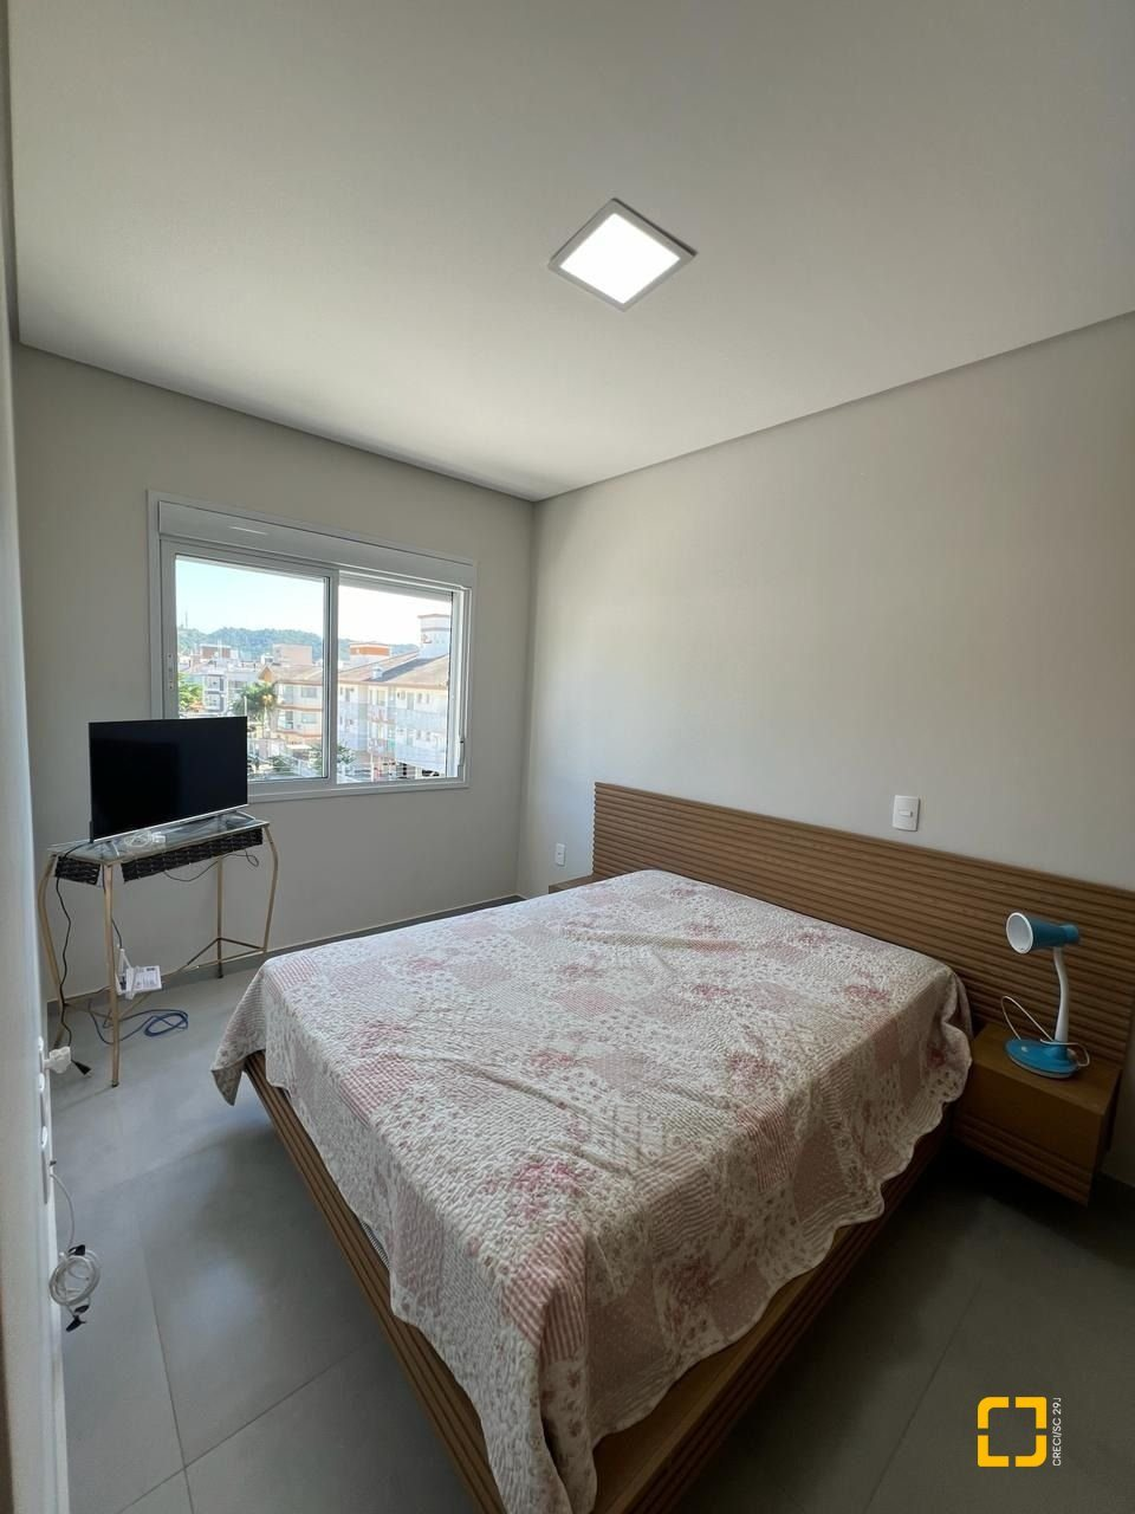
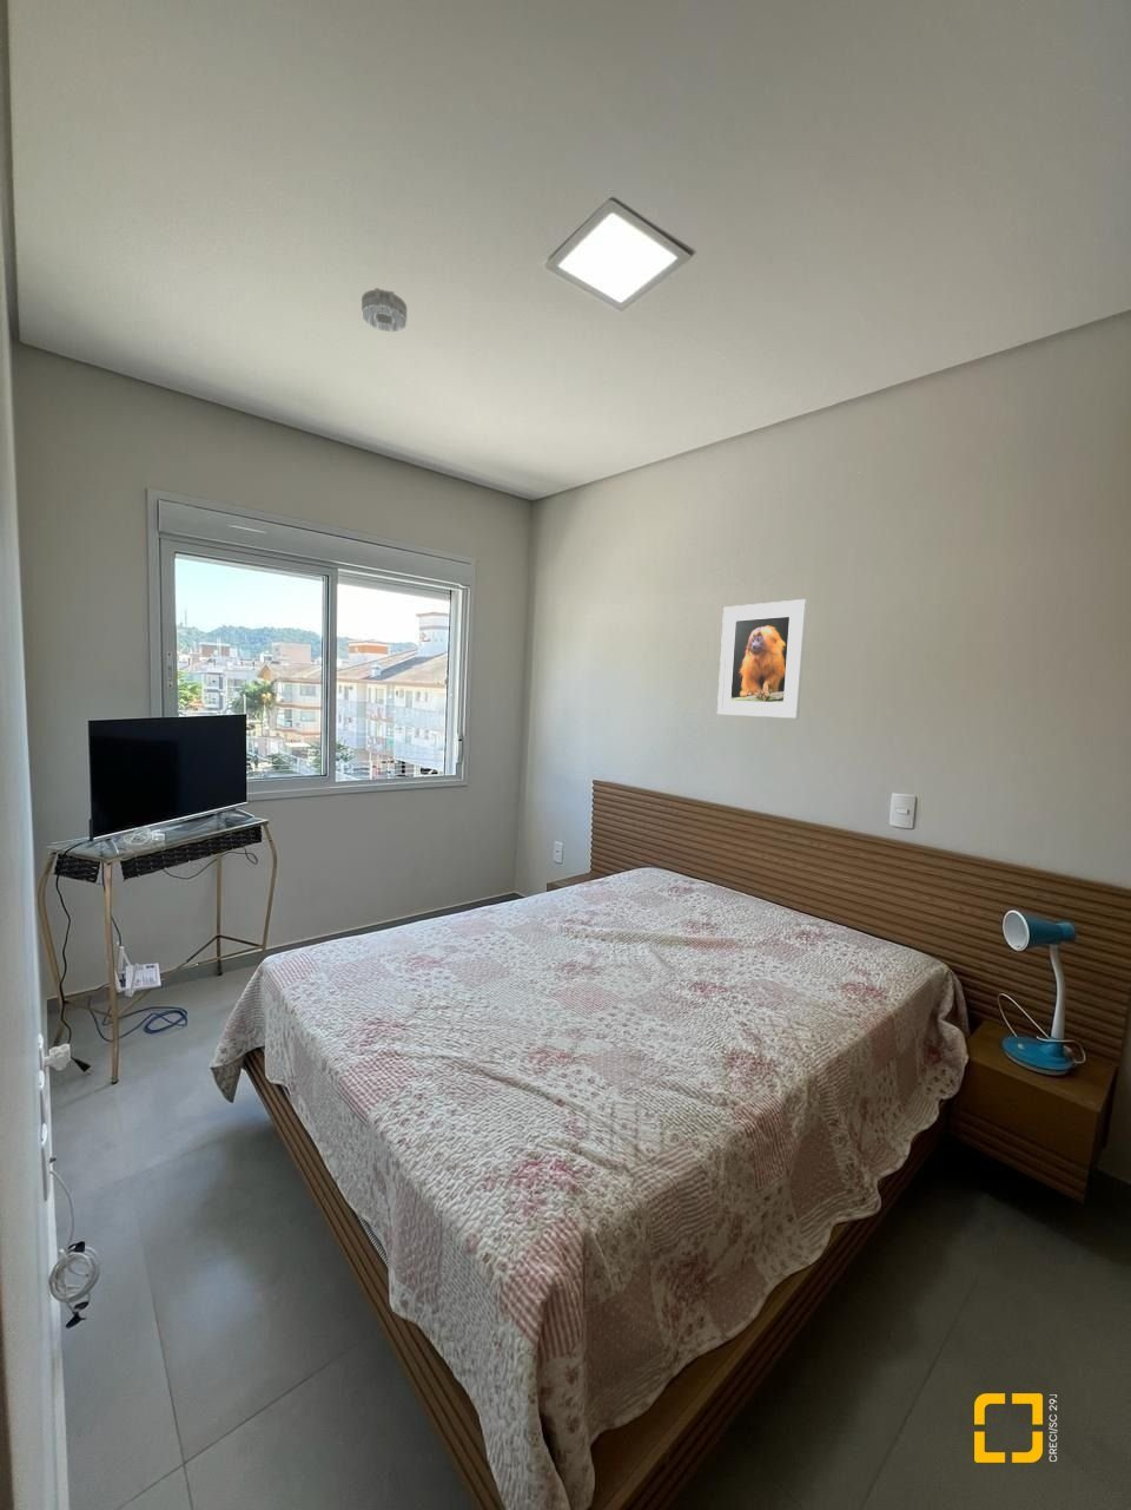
+ smoke detector [360,287,407,333]
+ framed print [716,598,808,719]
